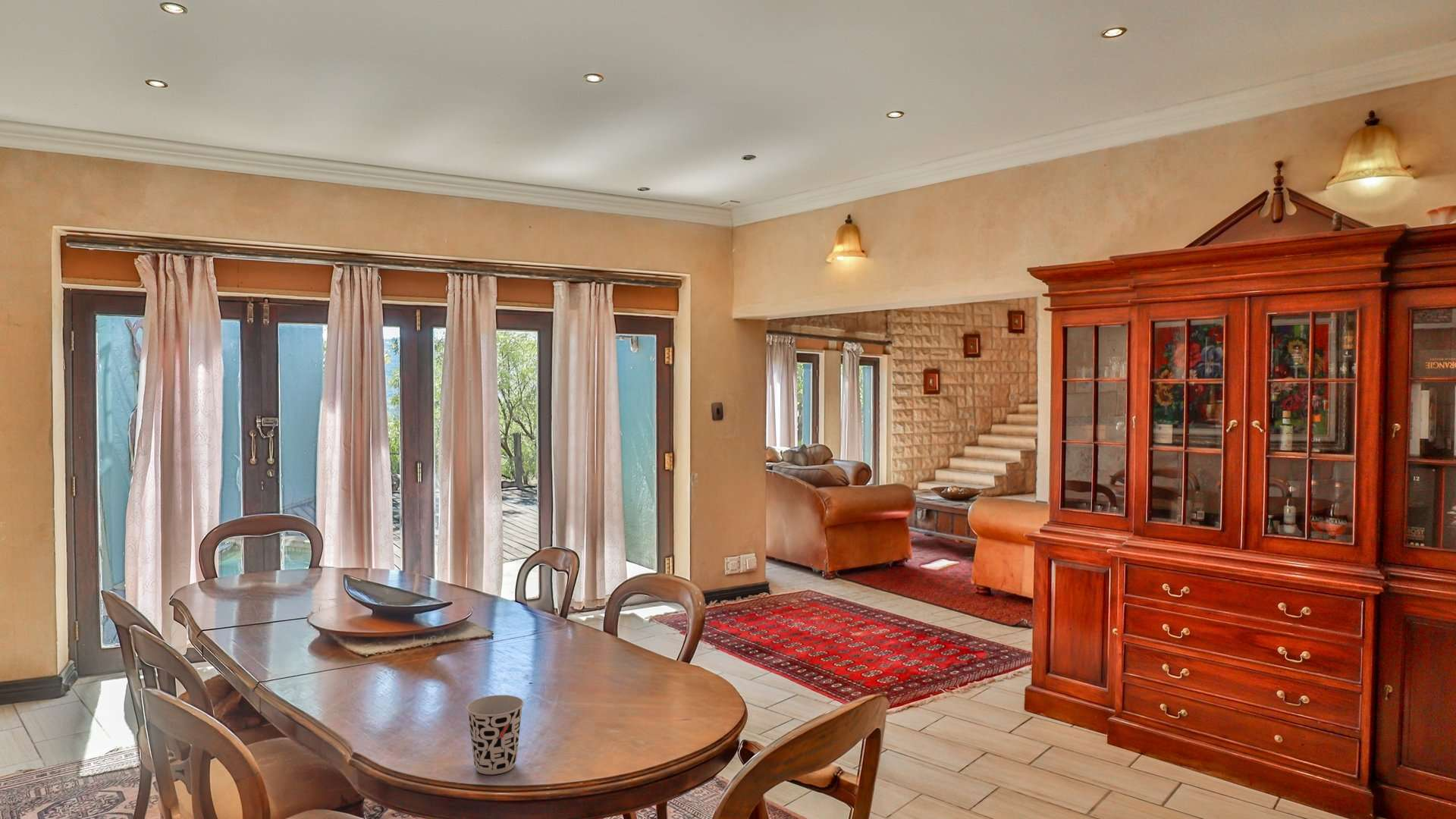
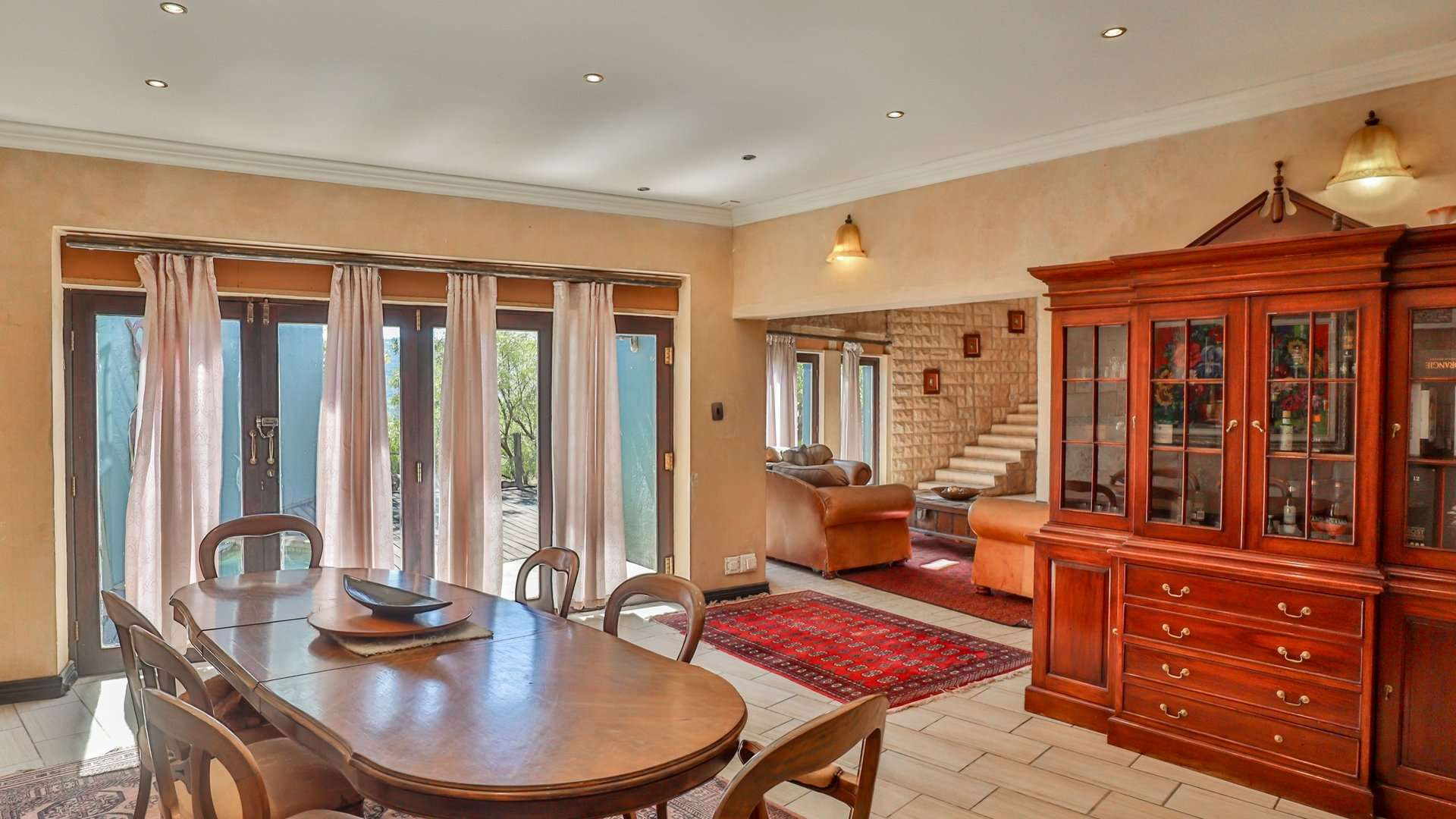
- cup [466,695,525,775]
